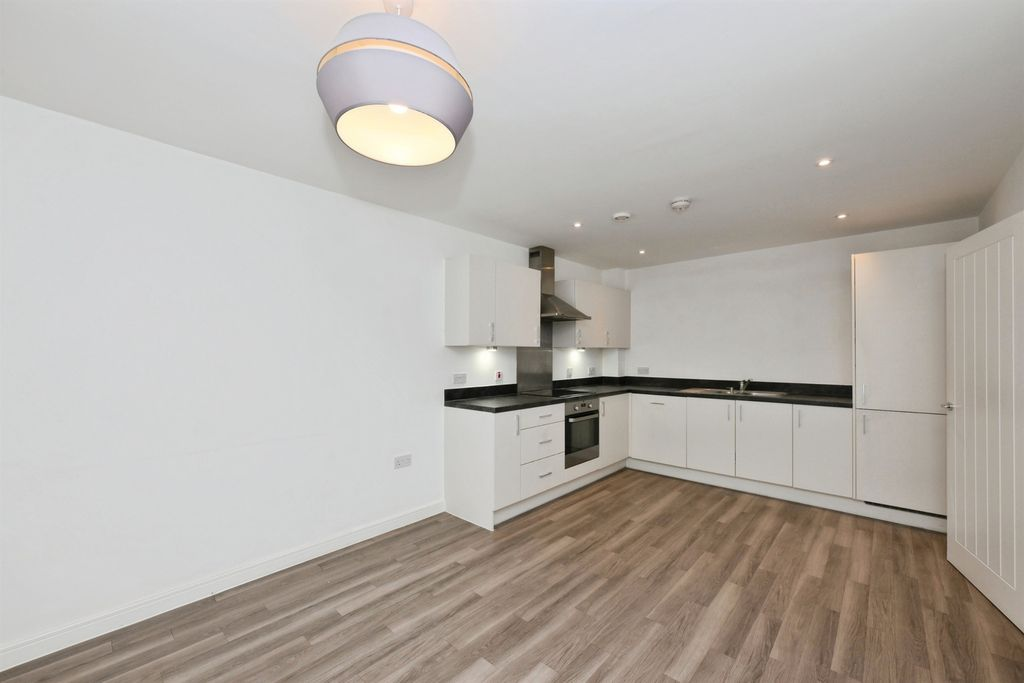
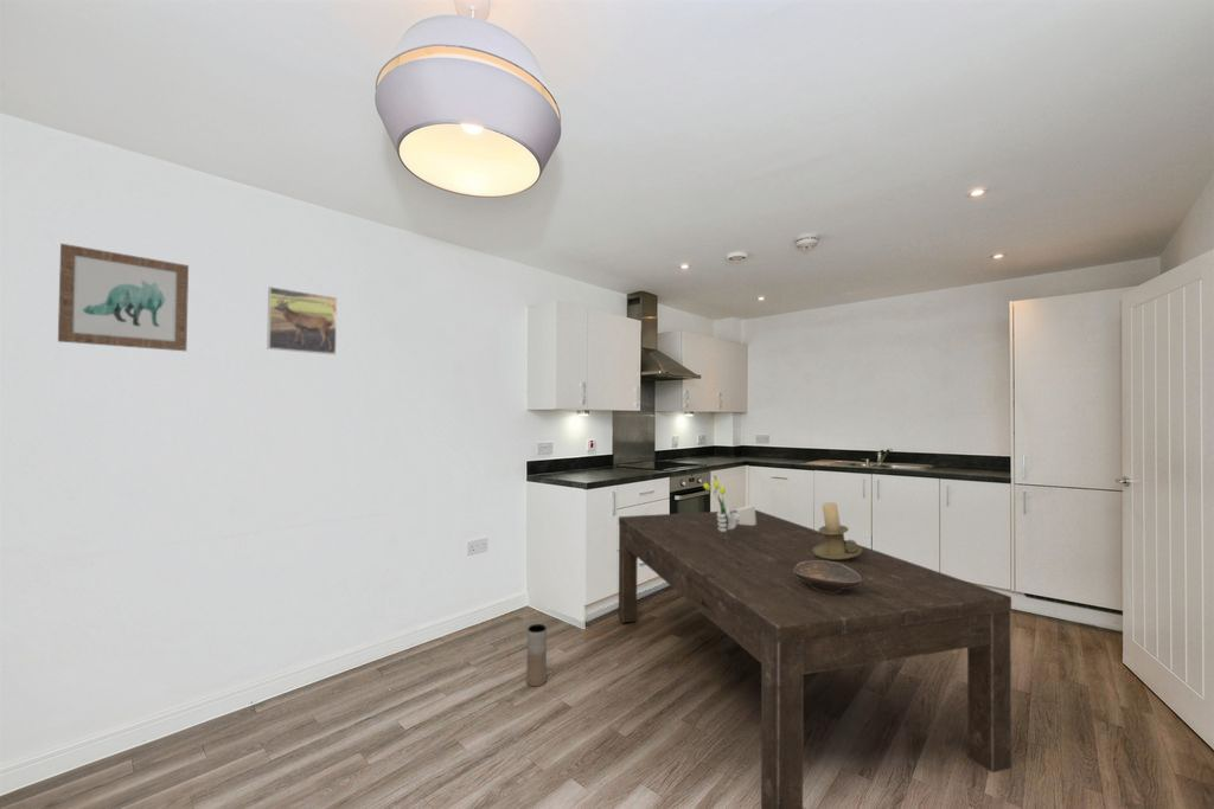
+ wall art [57,243,190,352]
+ dining table [618,509,1012,809]
+ candle holder [812,502,863,559]
+ decorative bowl [793,561,862,592]
+ bouquet [702,479,756,542]
+ vase [525,623,548,687]
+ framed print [266,285,338,355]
